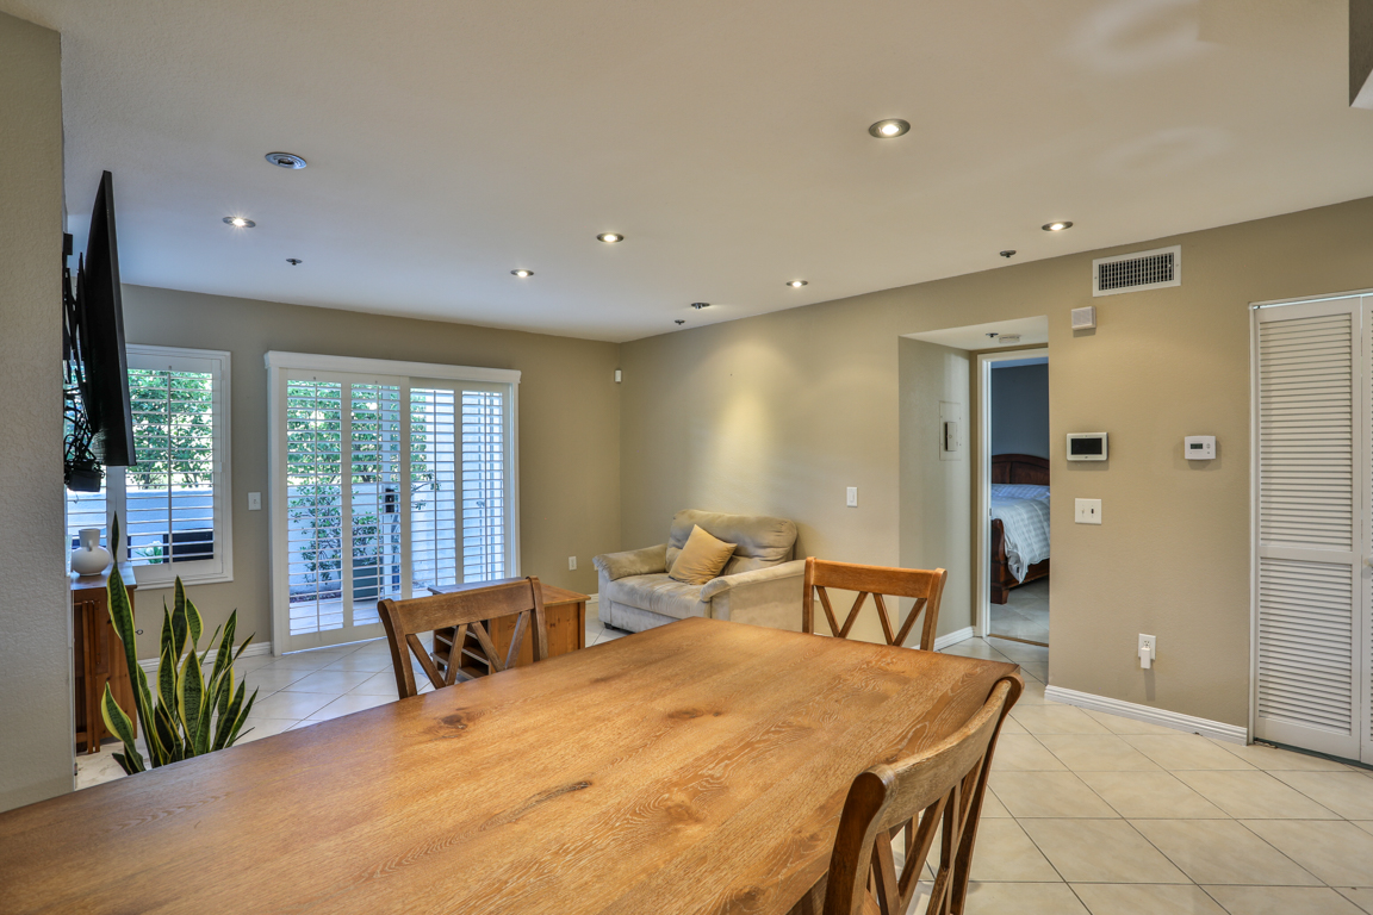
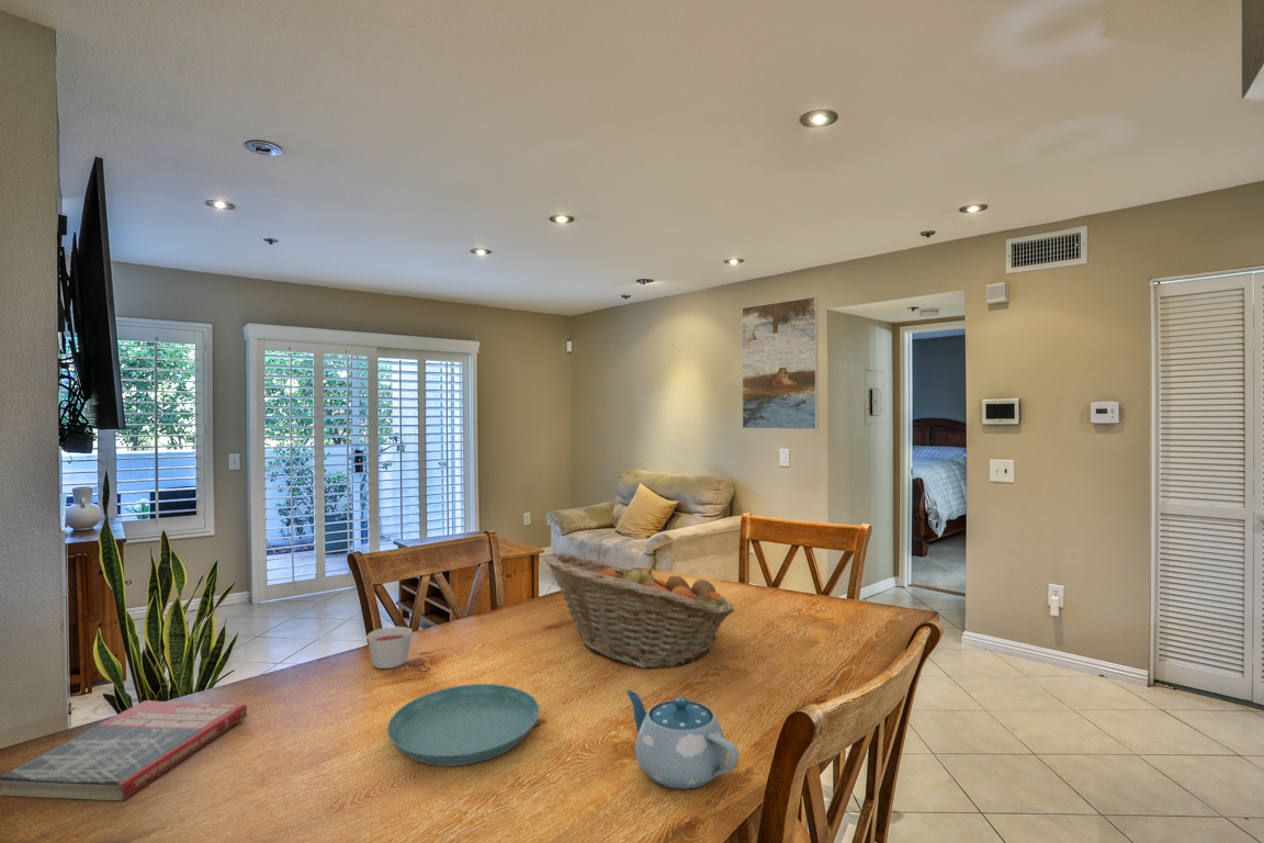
+ candle [366,626,413,670]
+ fruit basket [542,552,736,670]
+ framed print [741,295,820,430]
+ saucer [386,683,541,767]
+ book [0,699,248,801]
+ chinaware [625,689,740,790]
